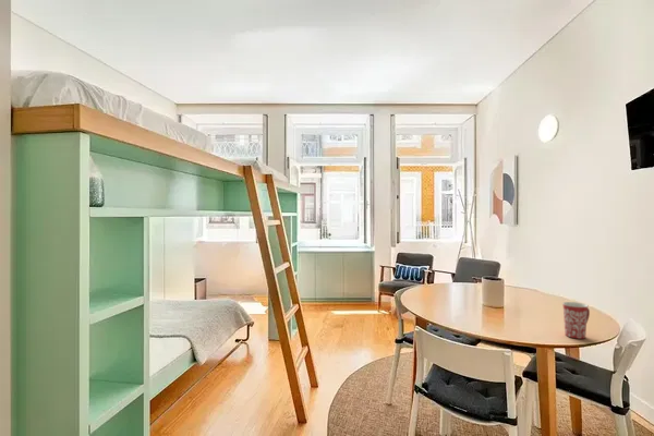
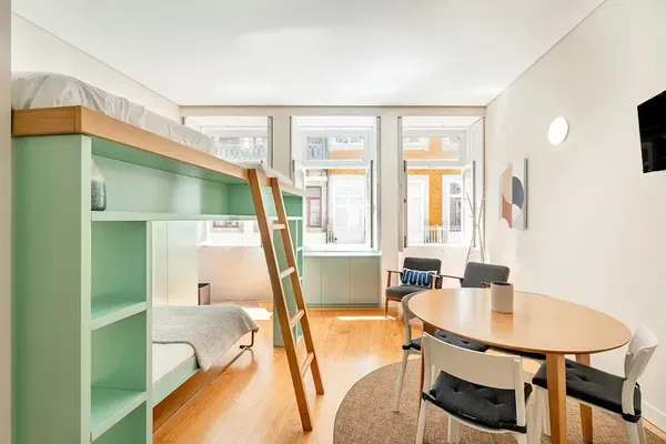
- mug [561,301,591,340]
